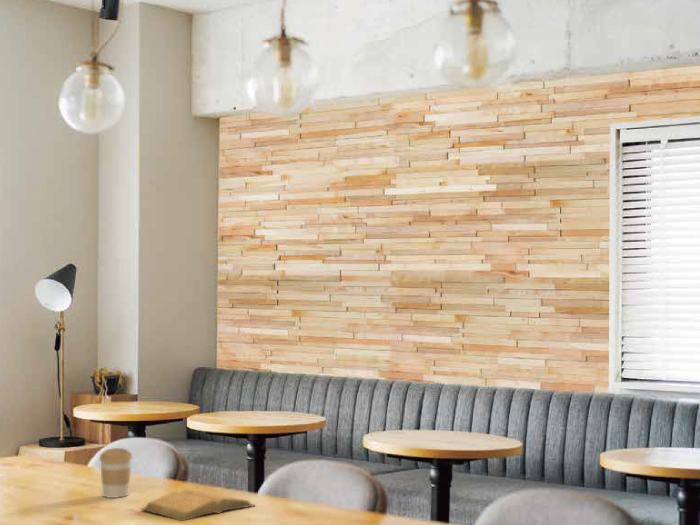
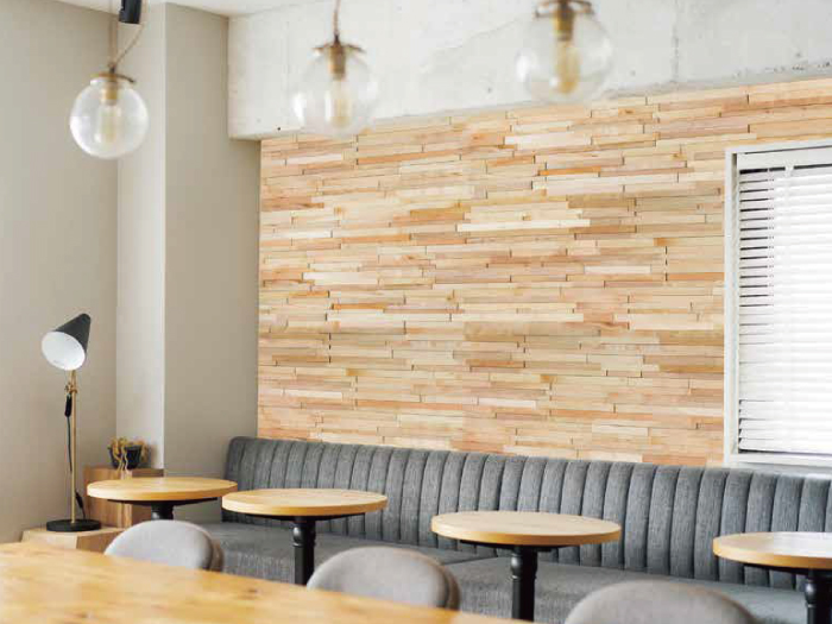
- coffee cup [98,447,133,499]
- book [139,488,257,522]
